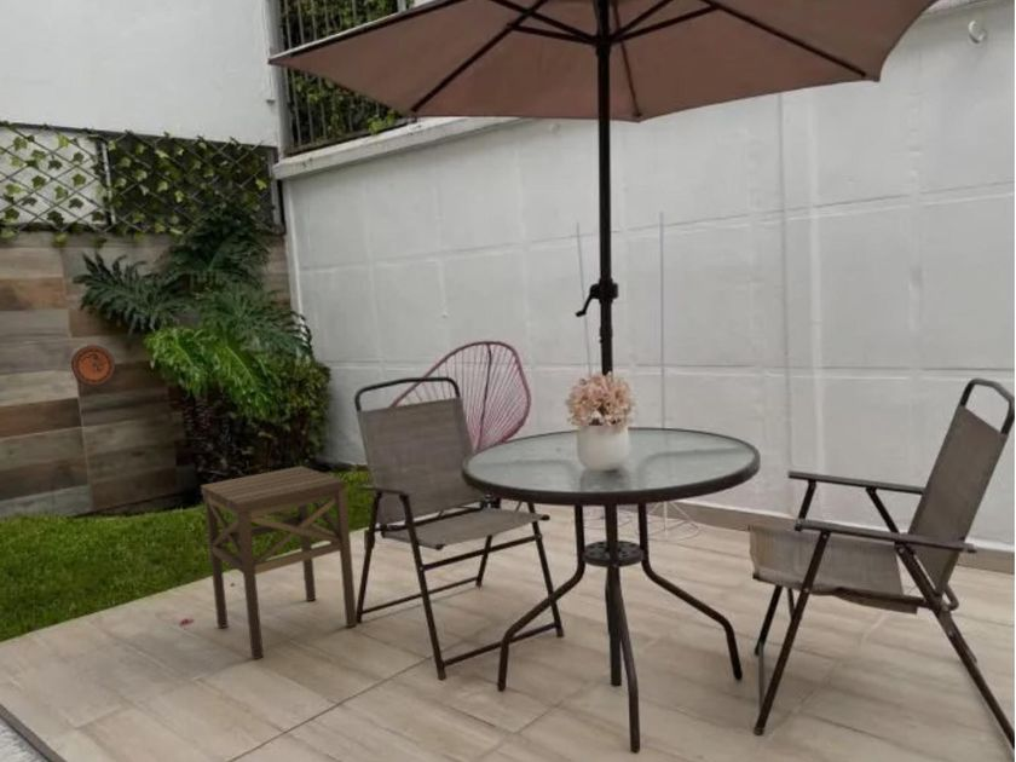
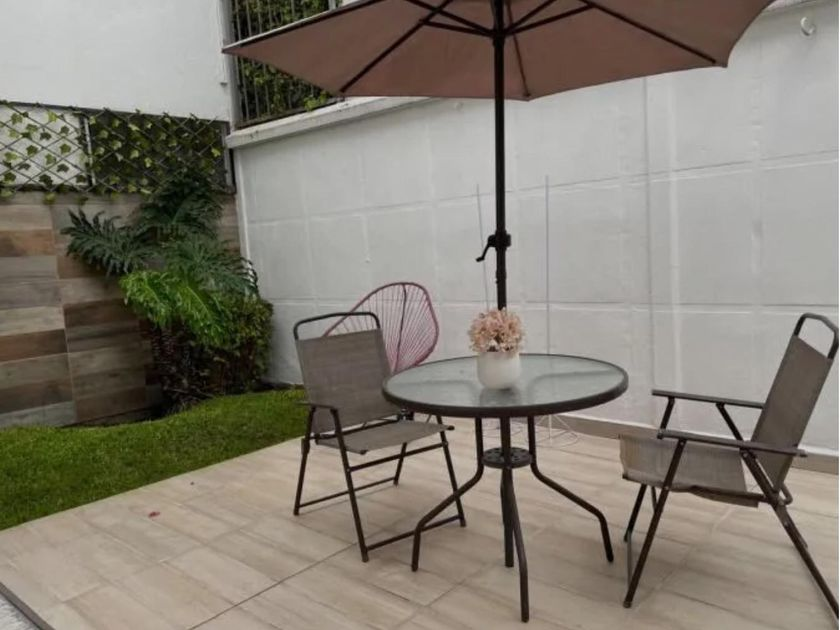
- side table [200,464,358,660]
- decorative plate [70,345,116,387]
